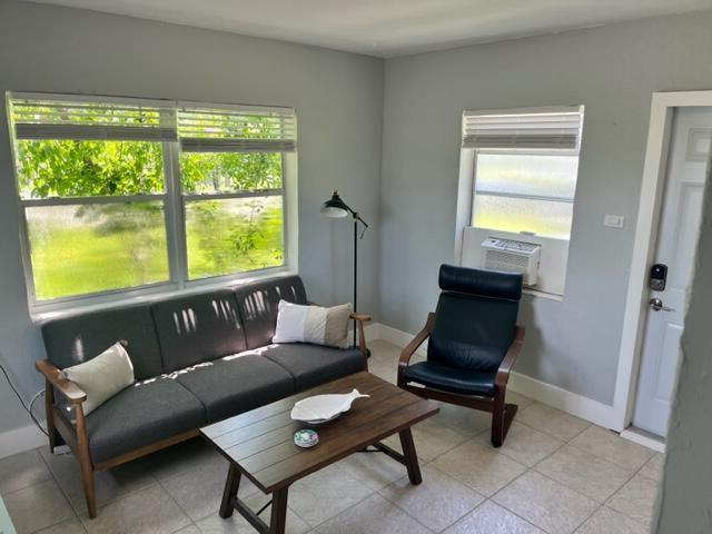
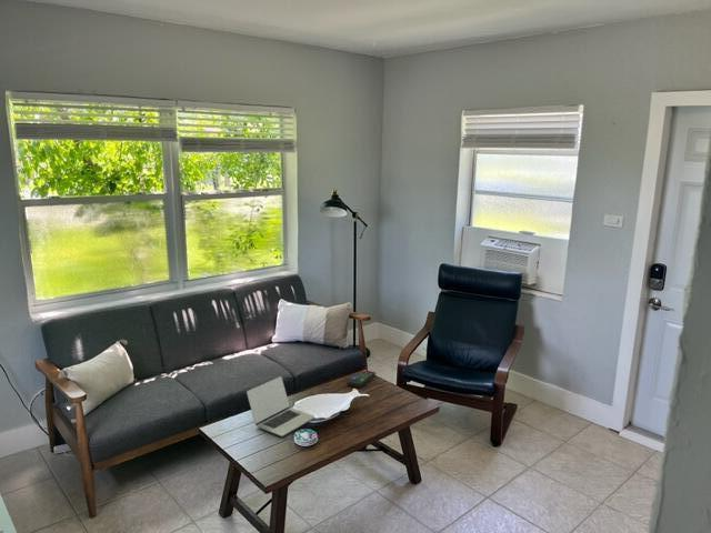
+ laptop [246,375,316,438]
+ remote control [346,369,377,389]
